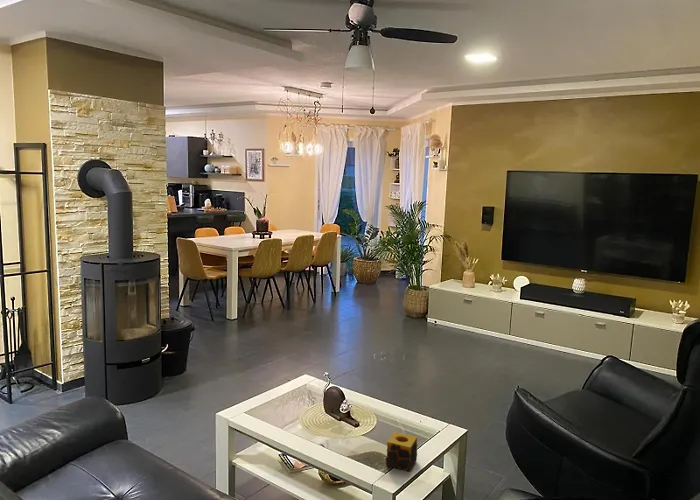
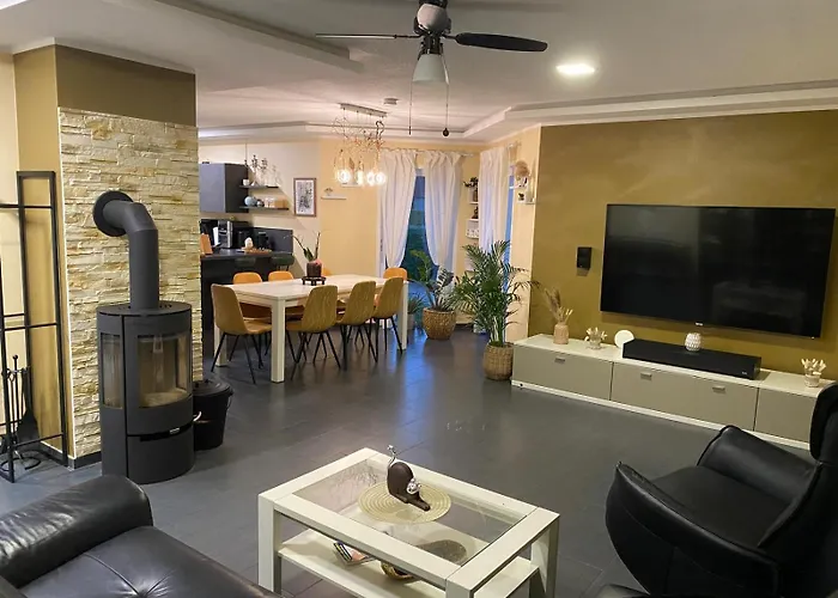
- candle [385,431,418,472]
